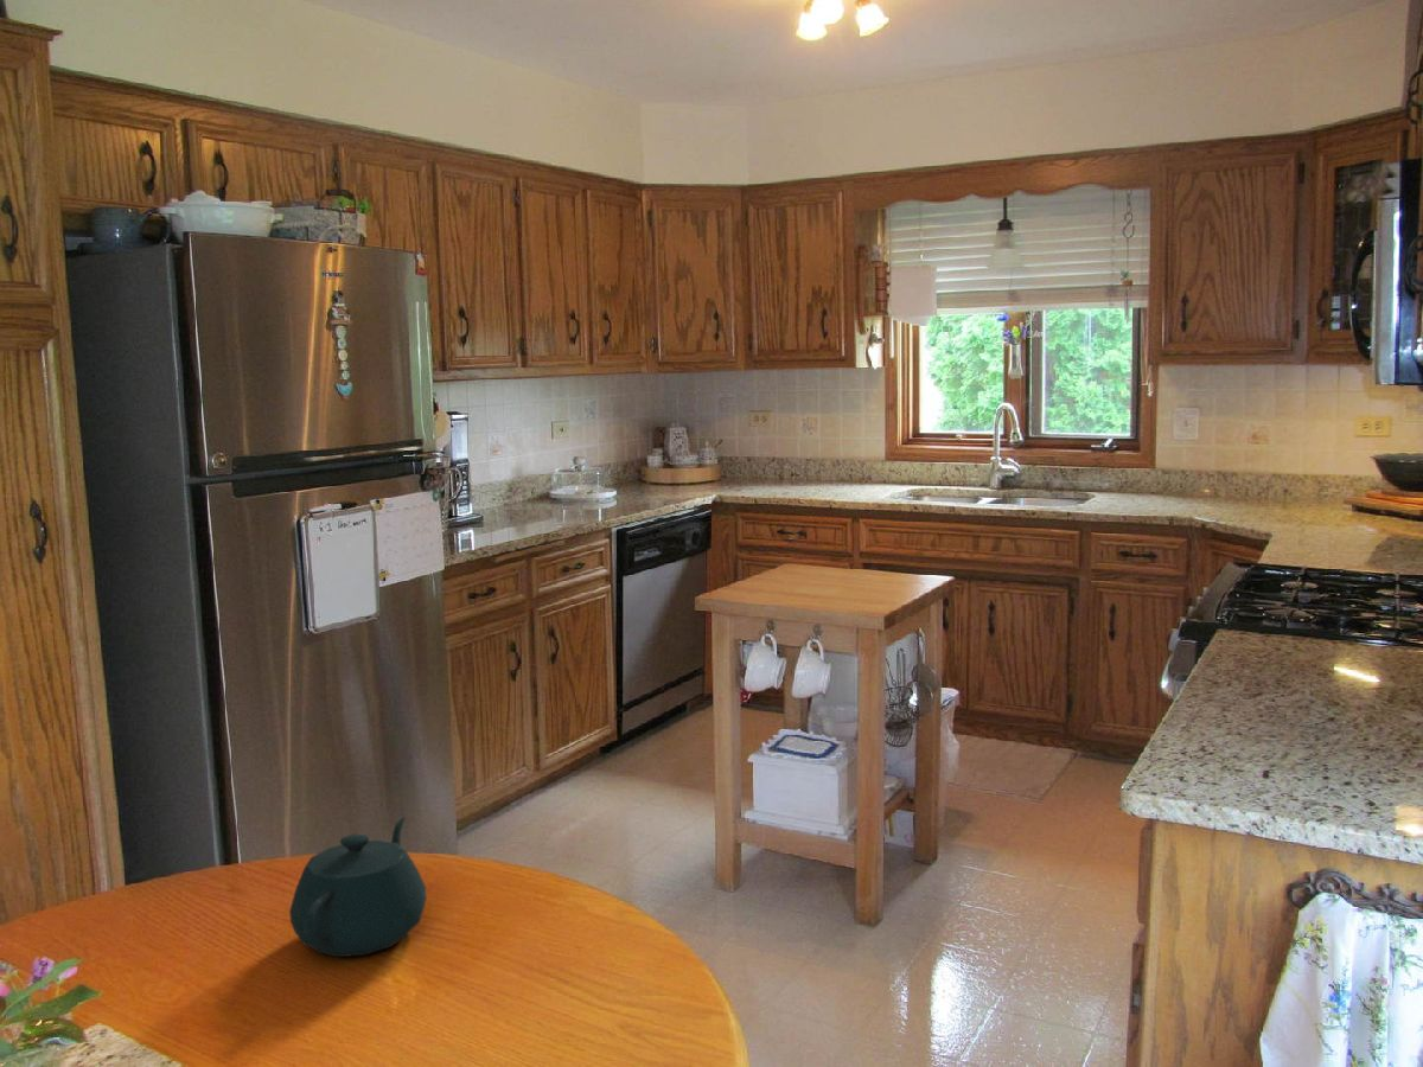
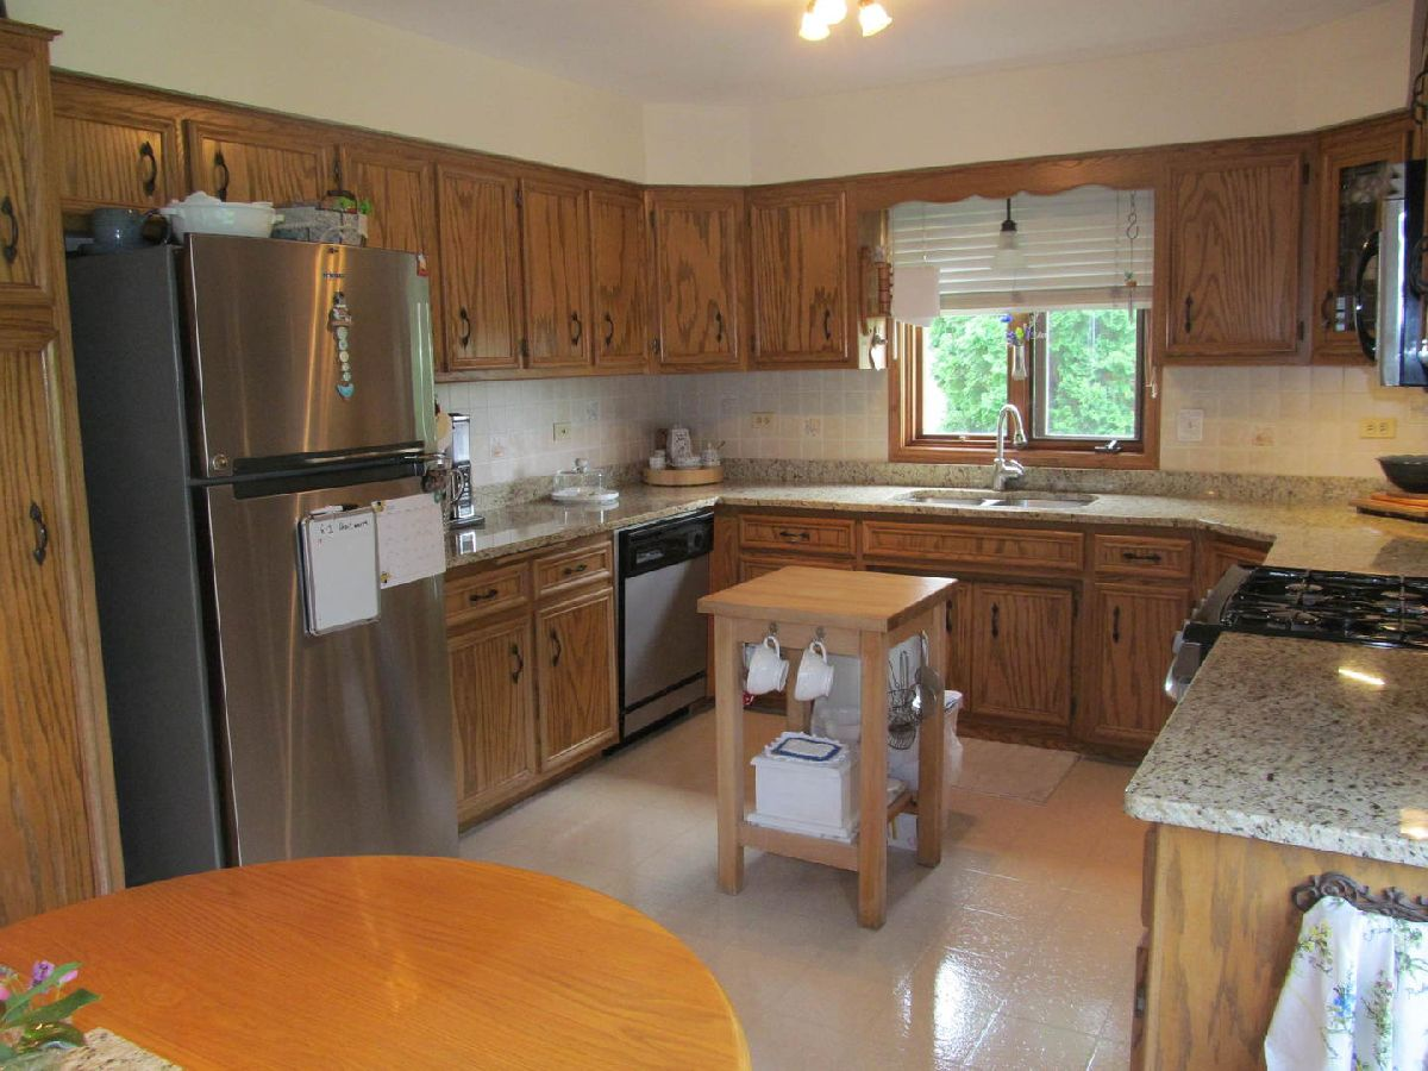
- teapot [288,816,428,958]
